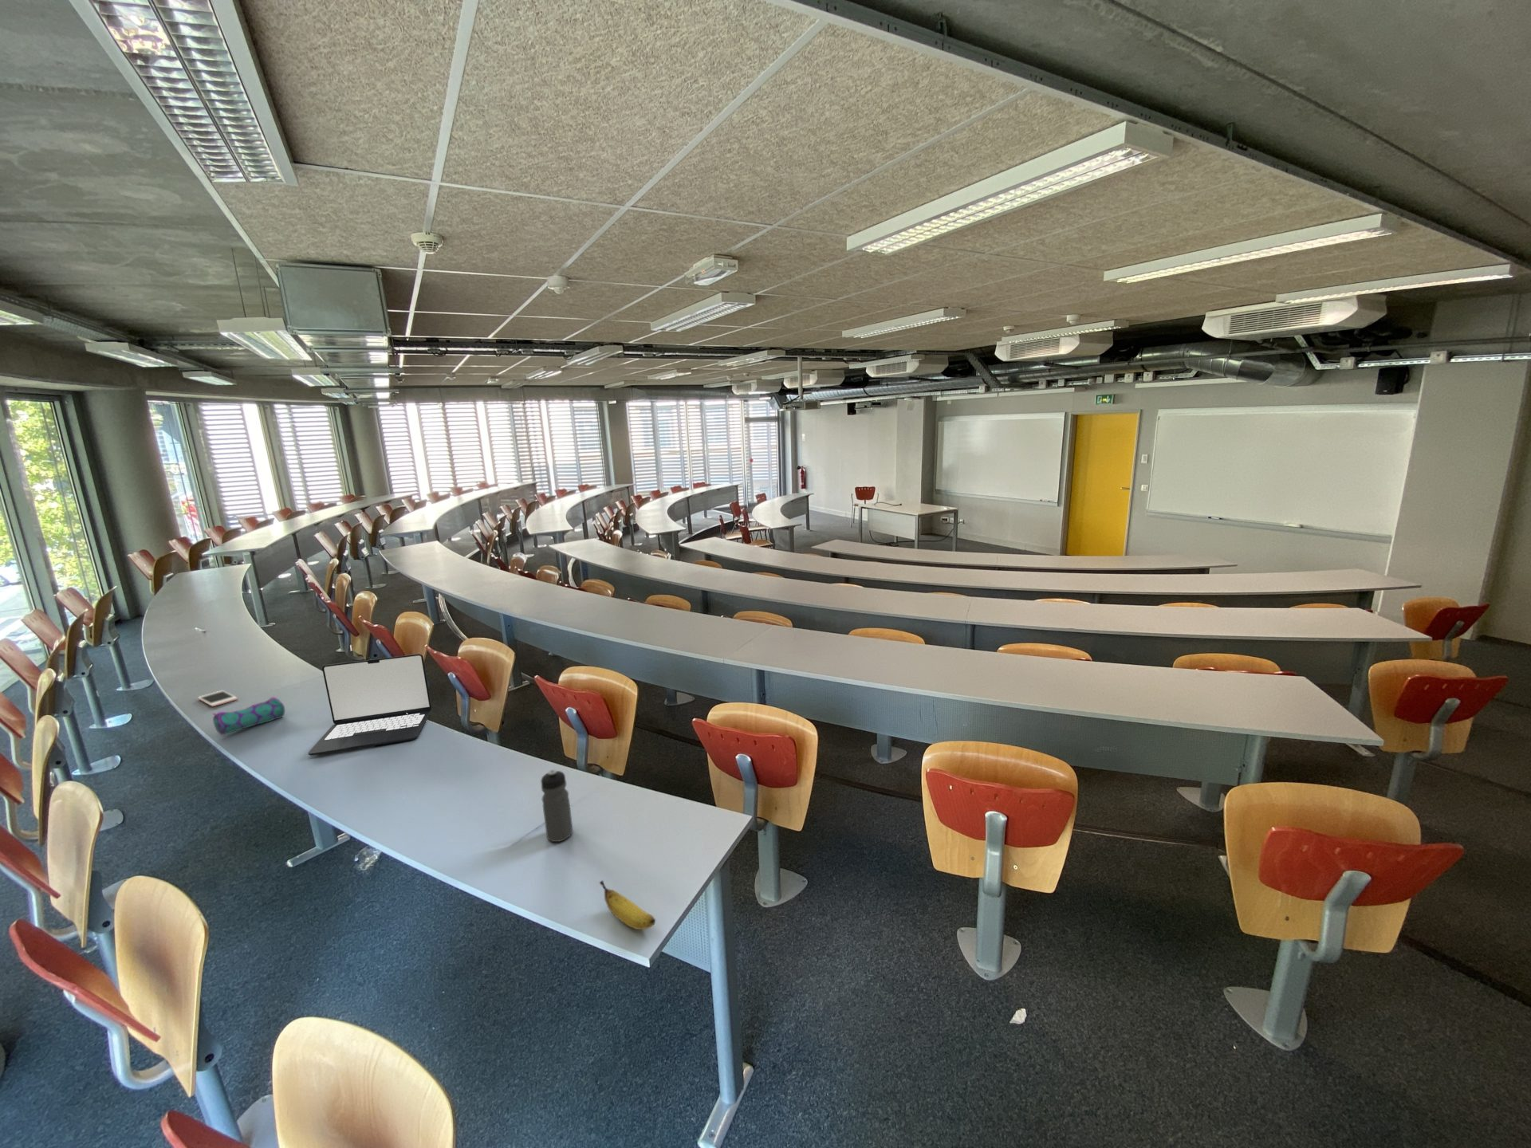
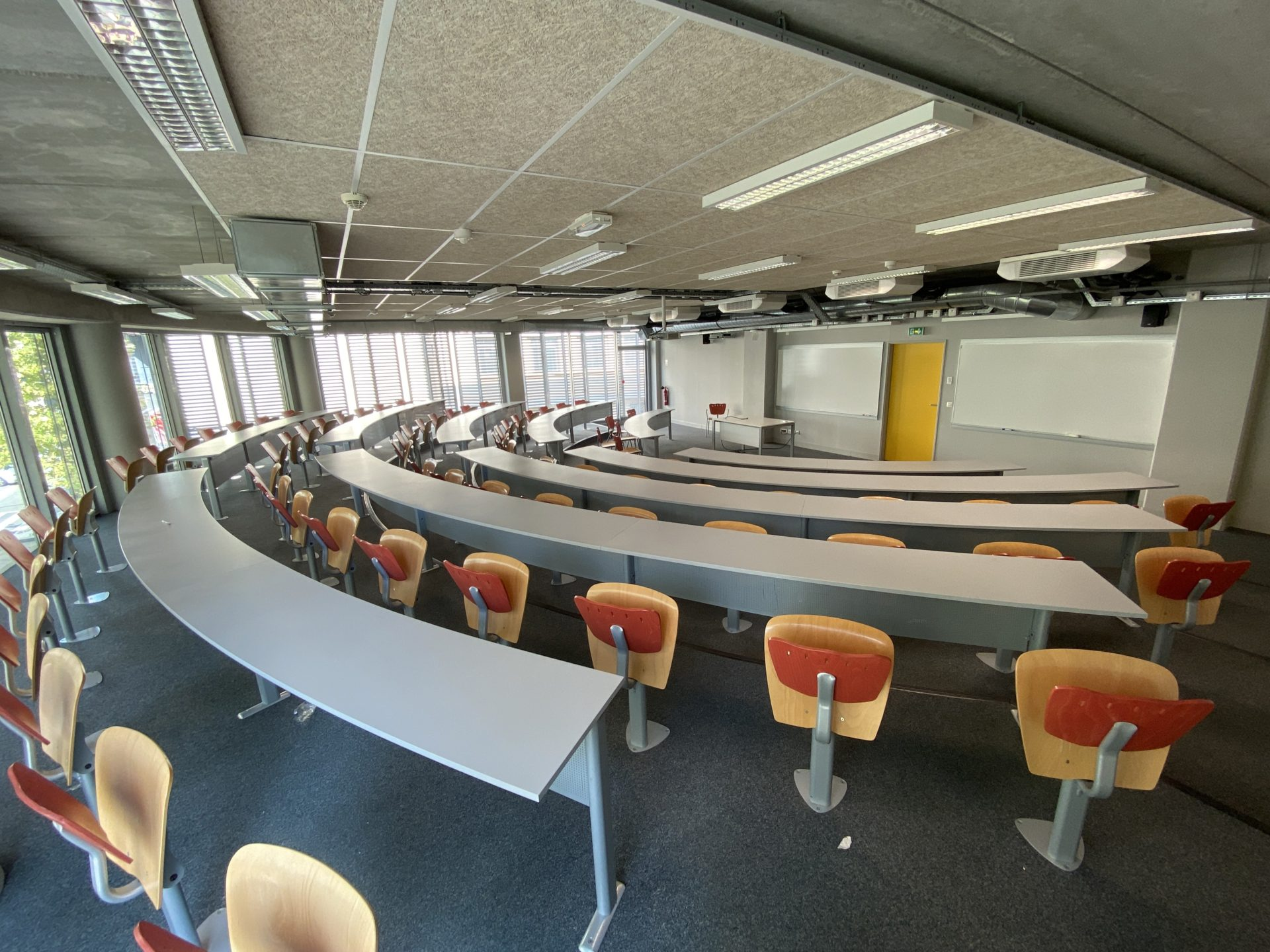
- water bottle [540,768,574,843]
- cell phone [196,690,239,707]
- laptop [307,652,433,756]
- pencil case [211,696,286,736]
- banana [599,879,656,931]
